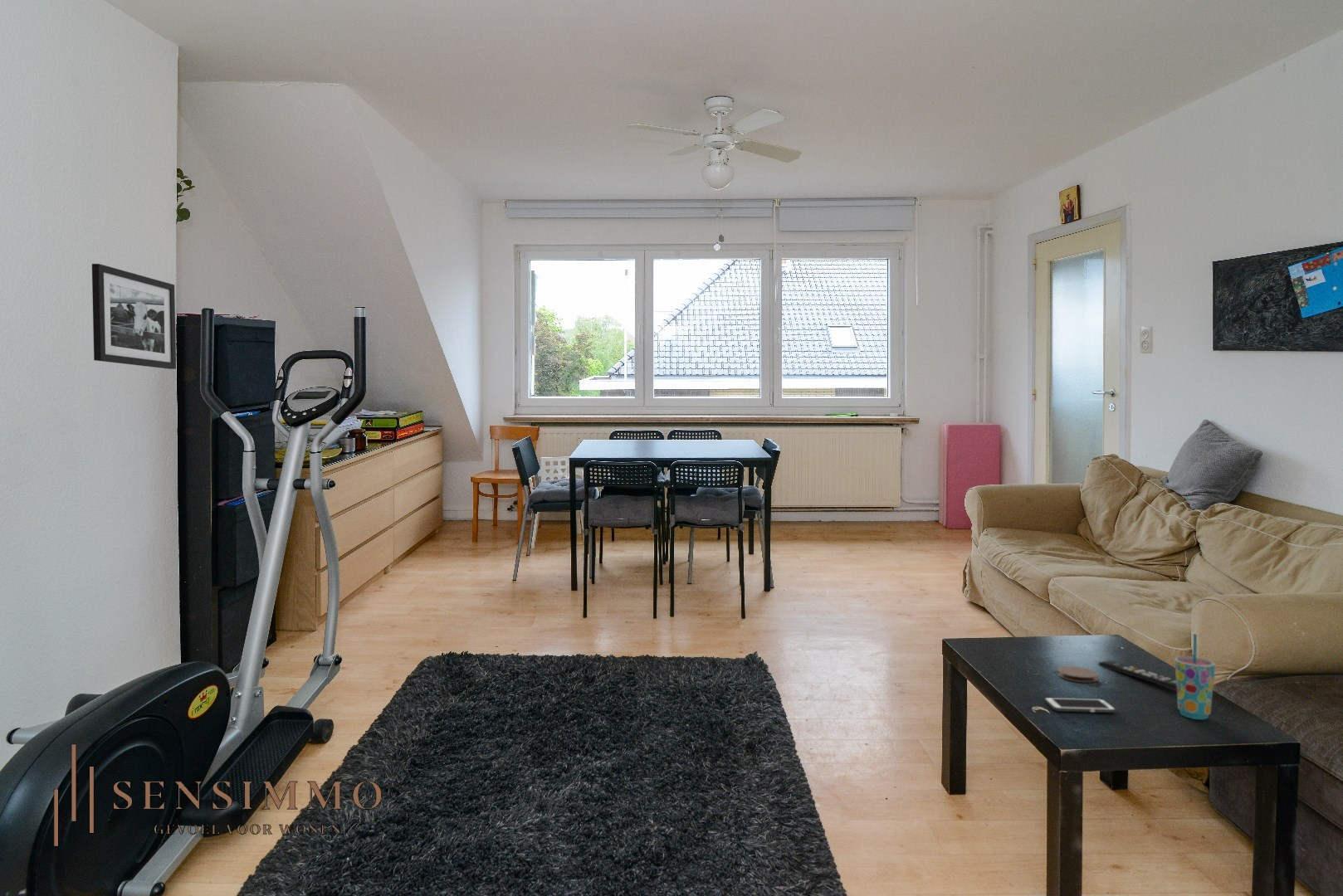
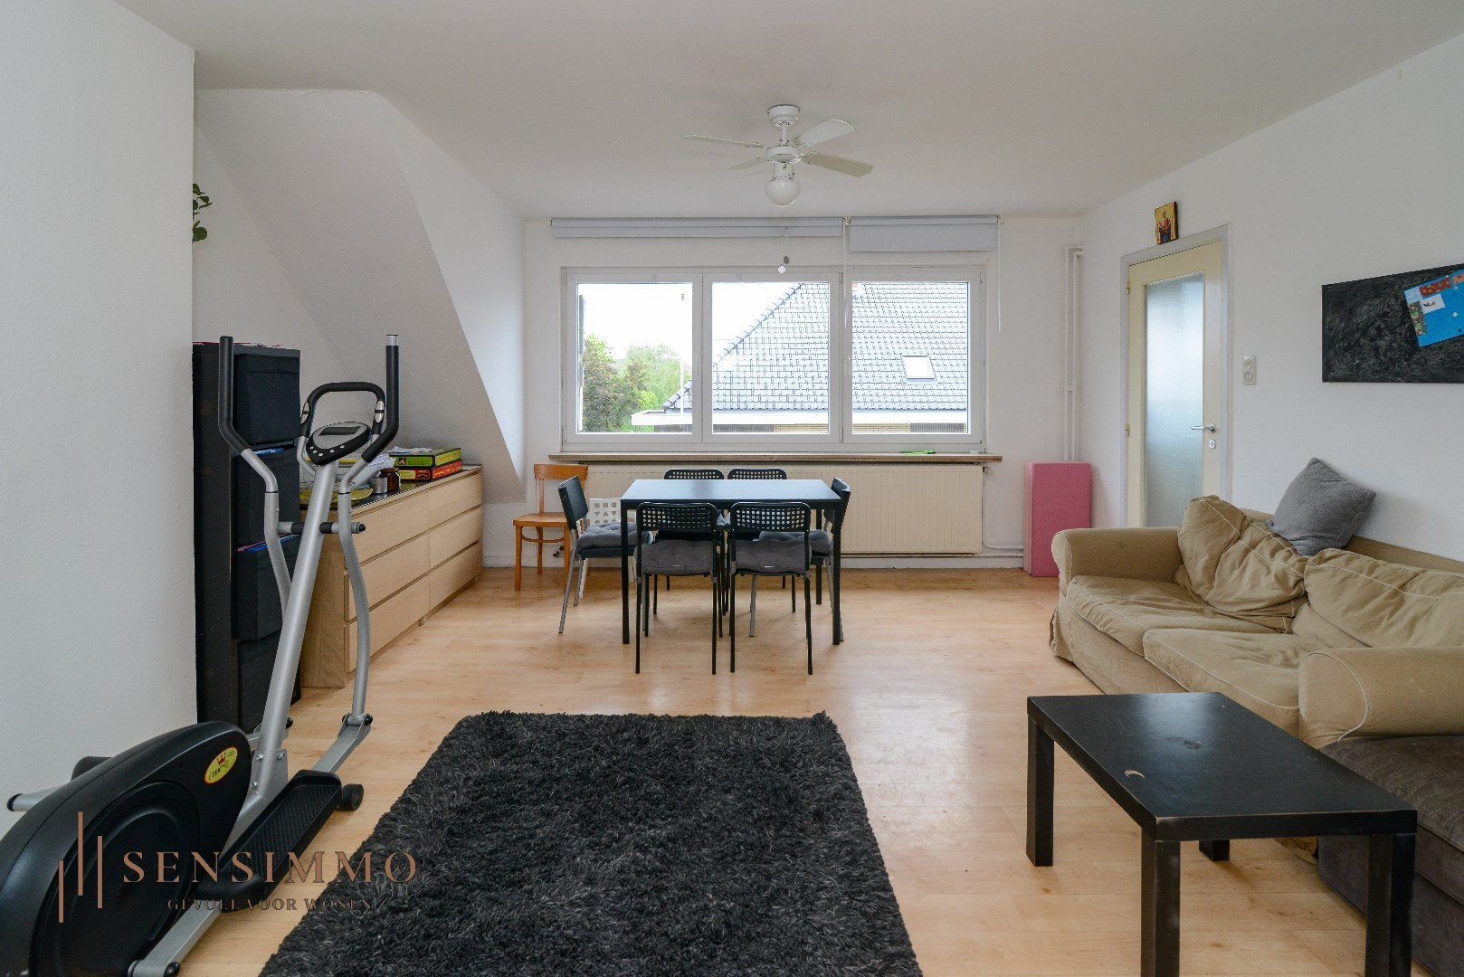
- cup [1175,633,1216,720]
- picture frame [91,263,177,370]
- cell phone [1043,697,1117,713]
- remote control [1097,660,1177,691]
- coaster [1057,665,1099,683]
